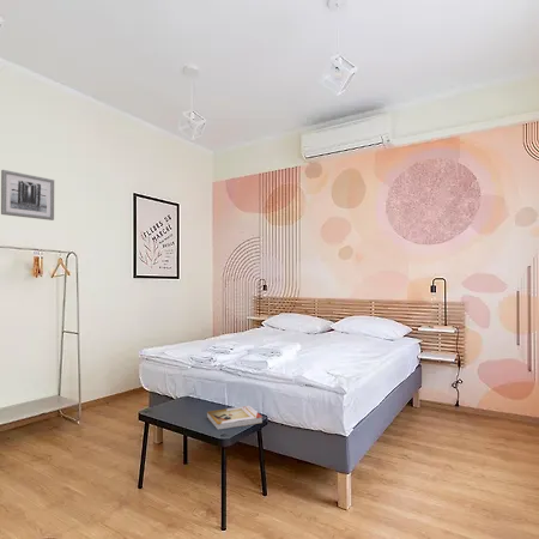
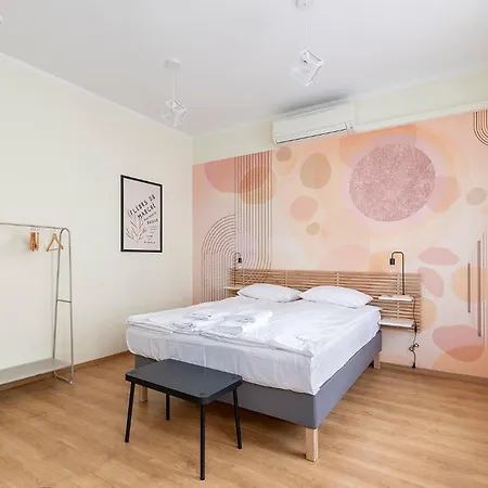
- book [206,405,264,430]
- wall art [0,169,55,222]
